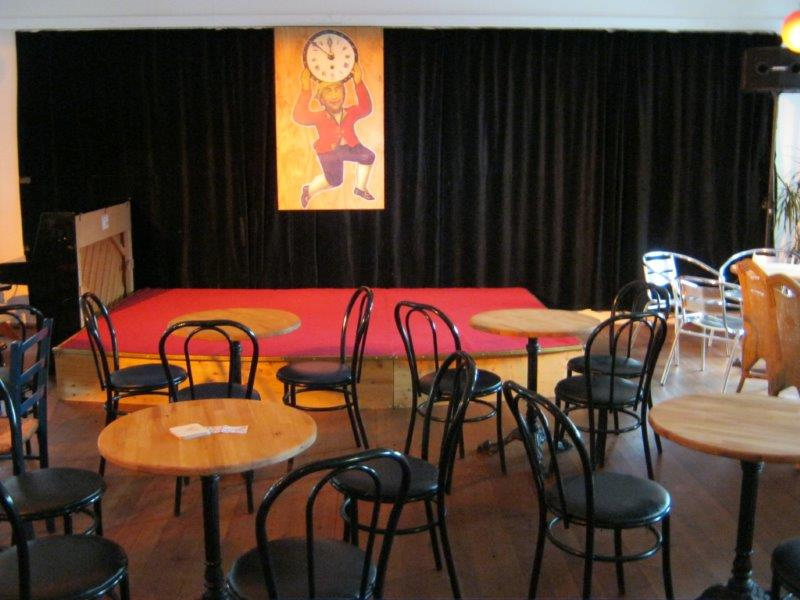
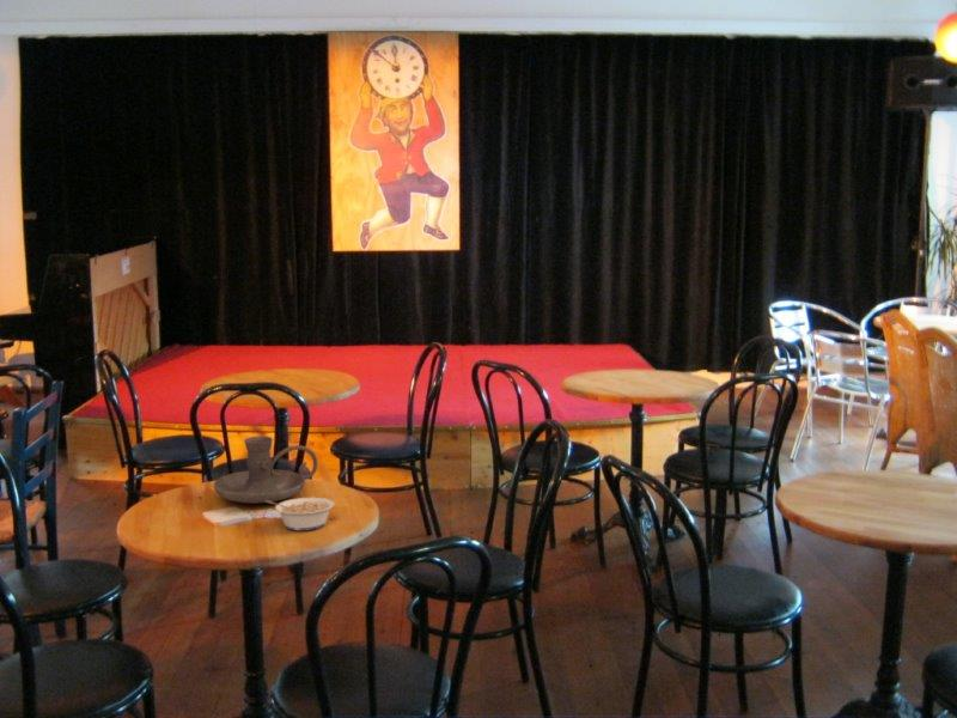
+ legume [264,497,335,531]
+ candle holder [213,436,318,504]
